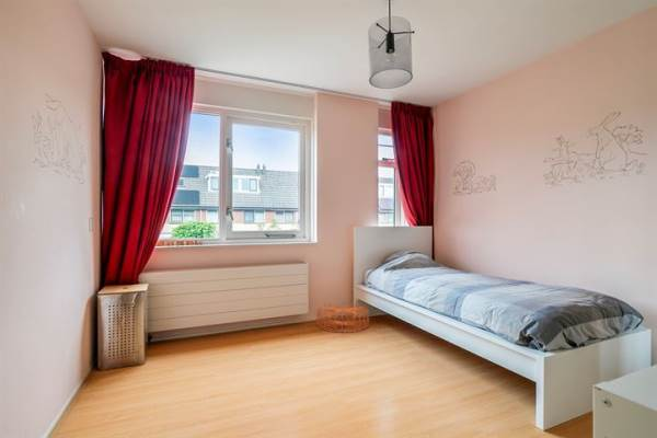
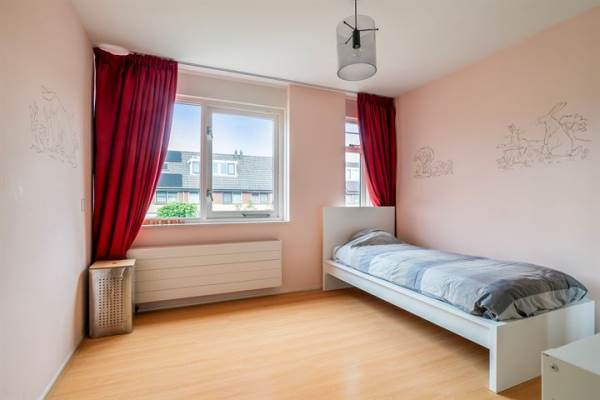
- basket [316,302,370,334]
